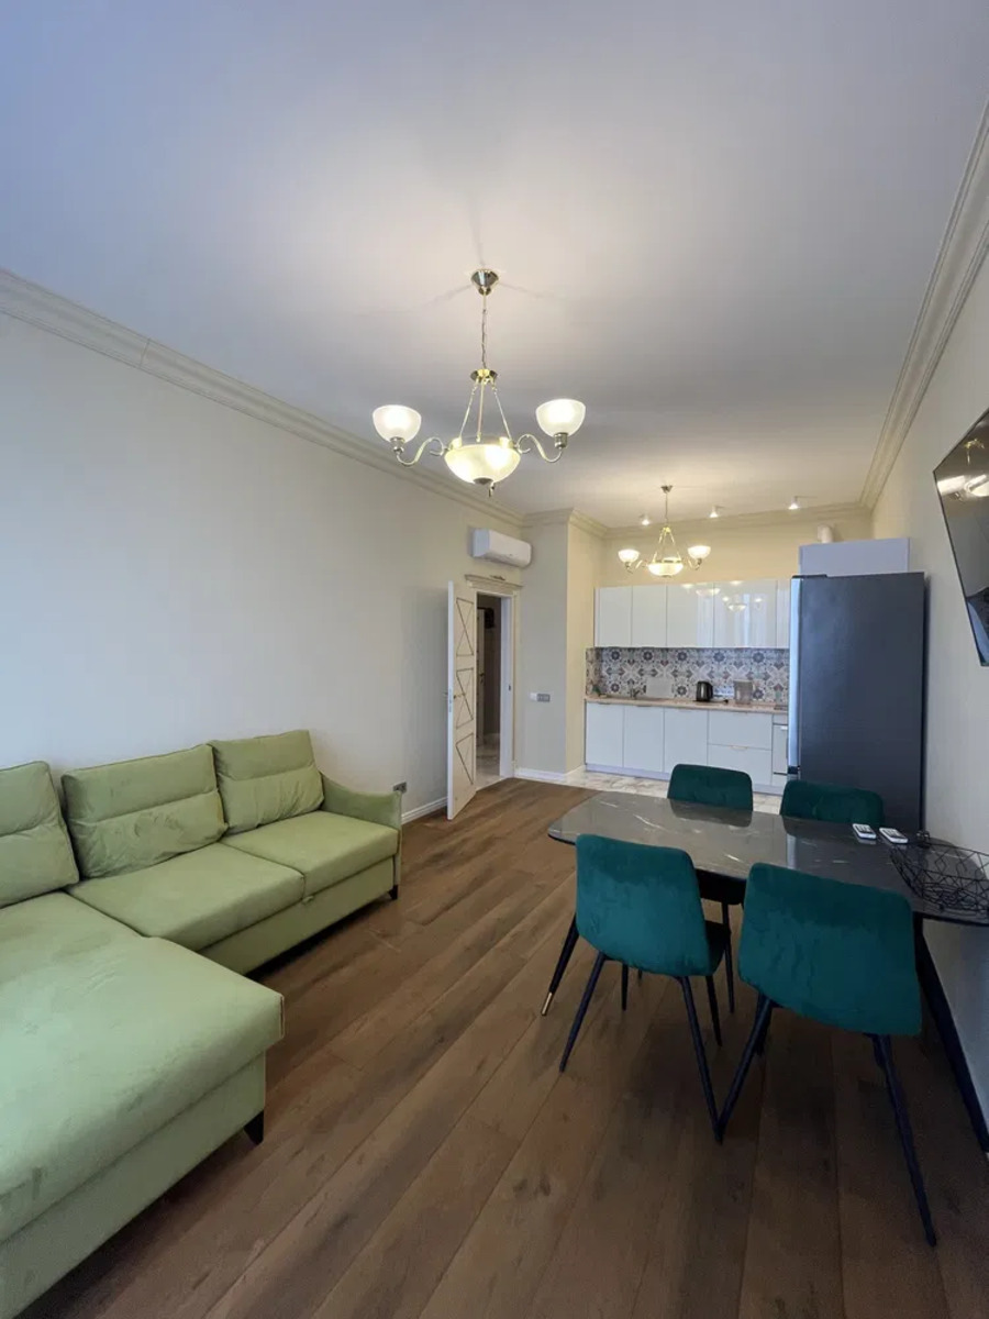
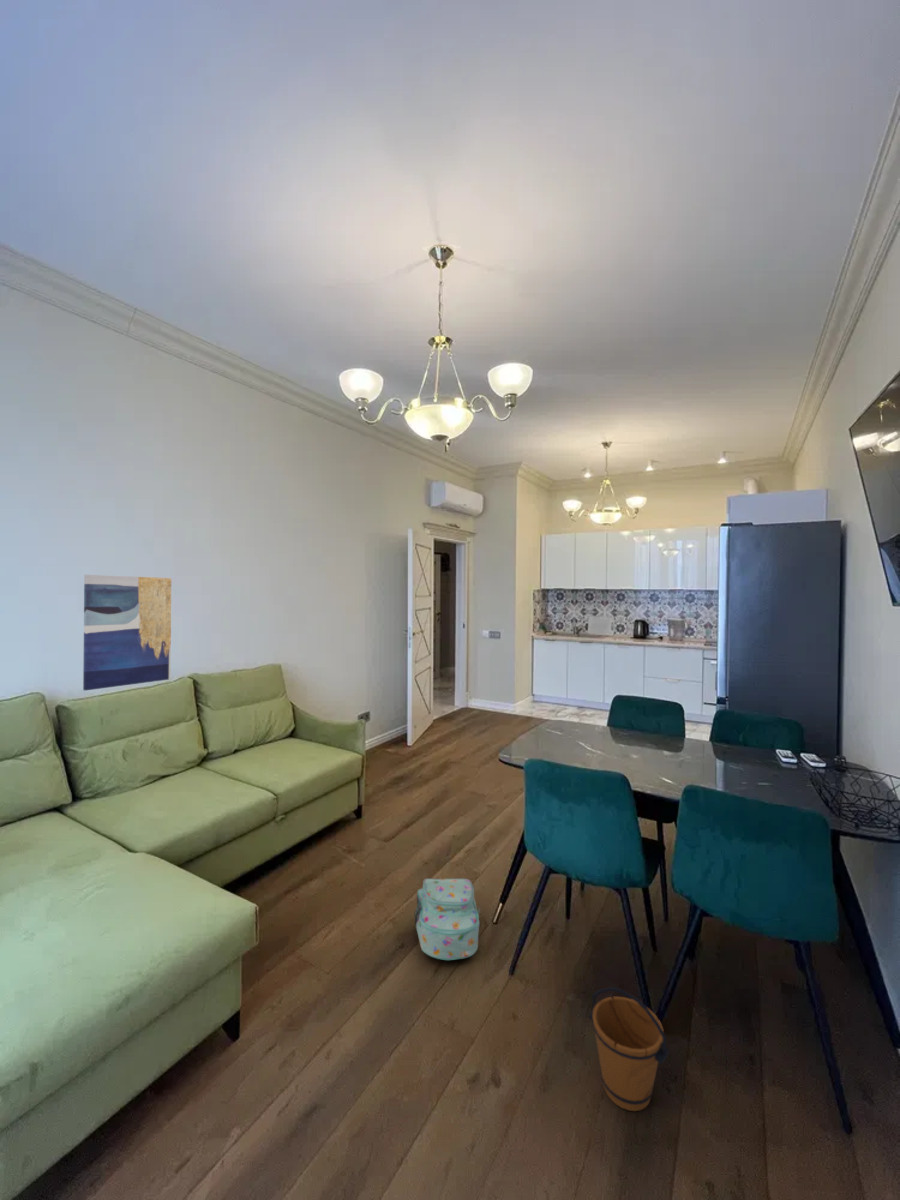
+ bucket [588,986,670,1112]
+ wall art [82,574,172,692]
+ backpack [414,878,481,961]
